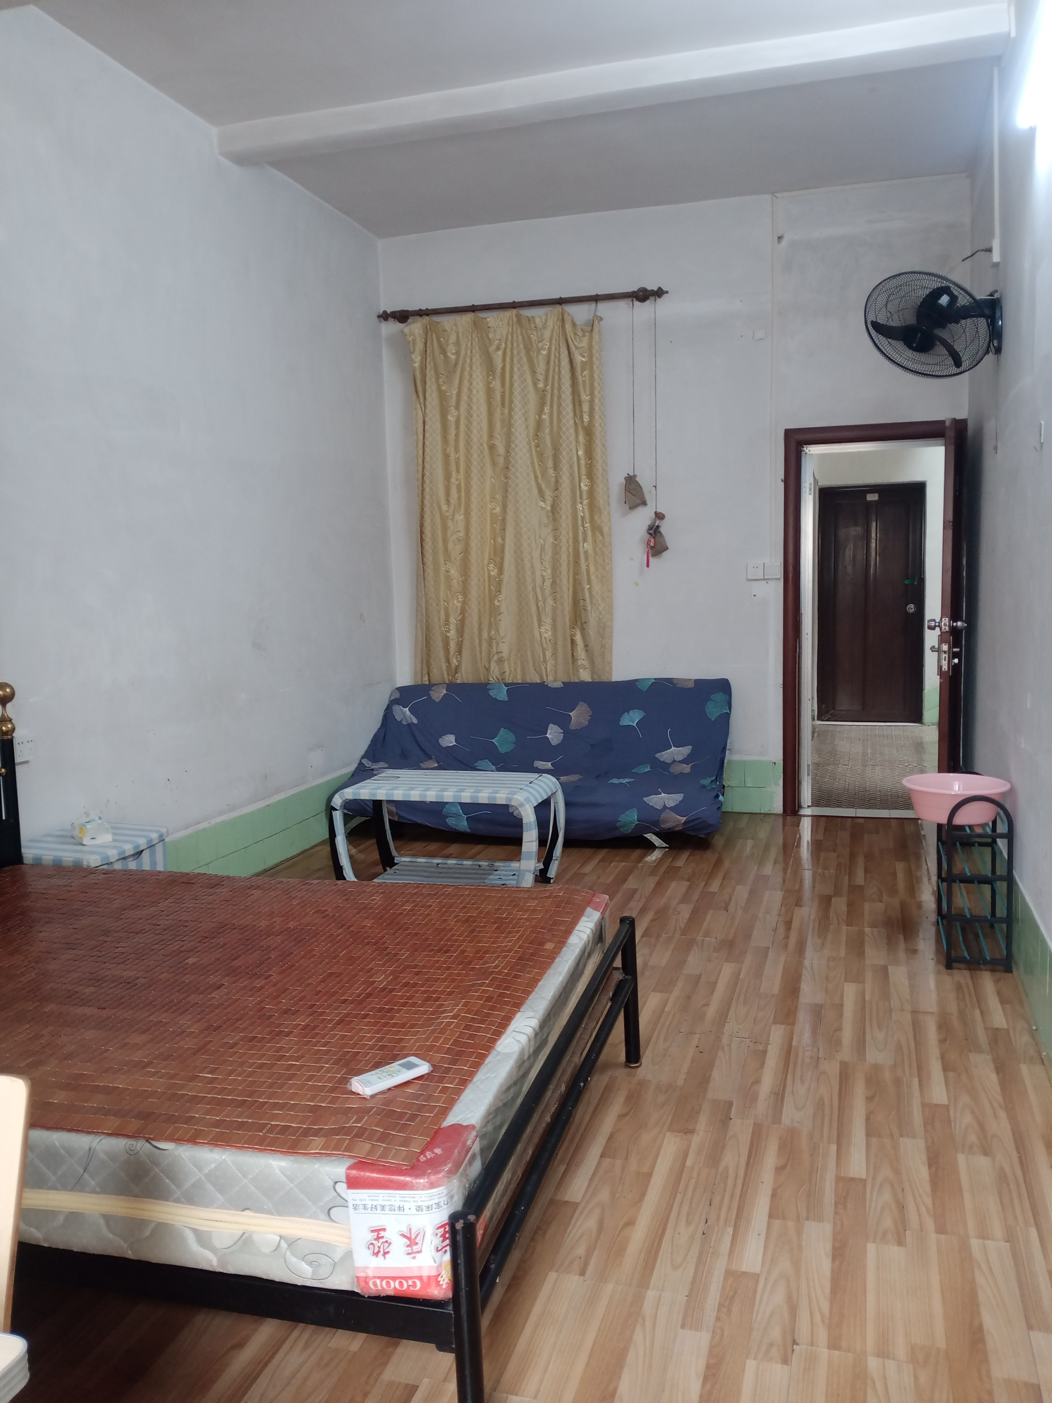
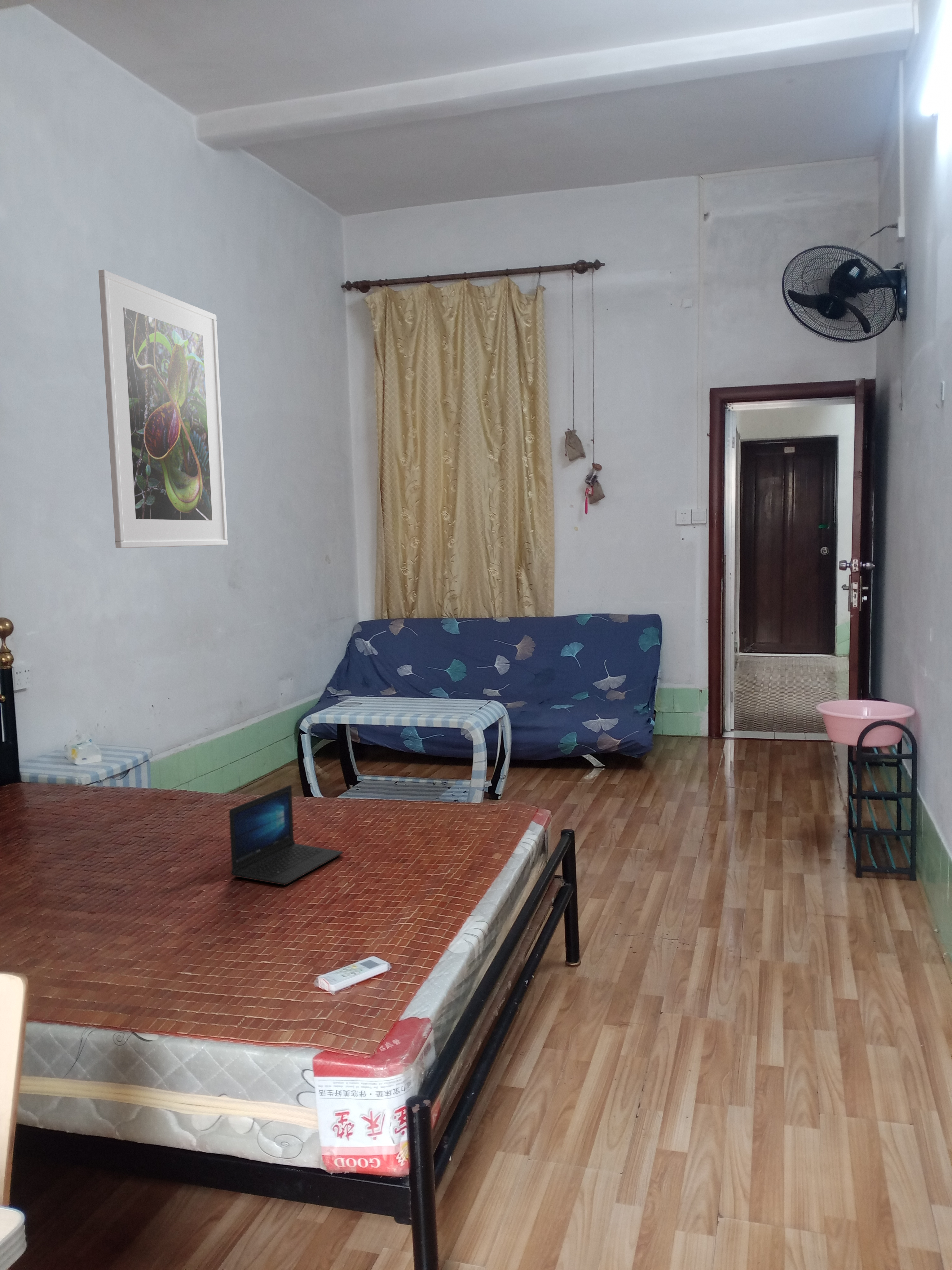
+ laptop [229,785,343,885]
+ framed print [98,269,228,548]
